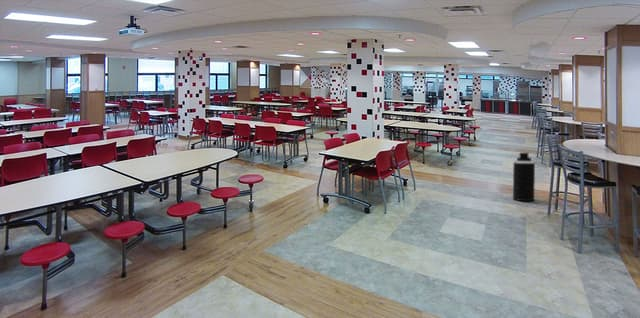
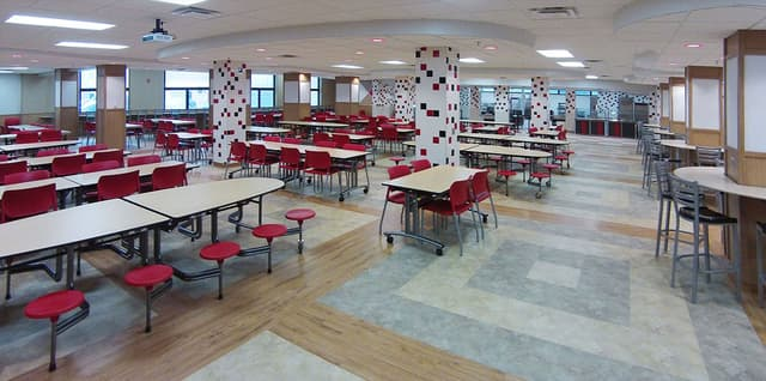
- trash can [512,152,536,202]
